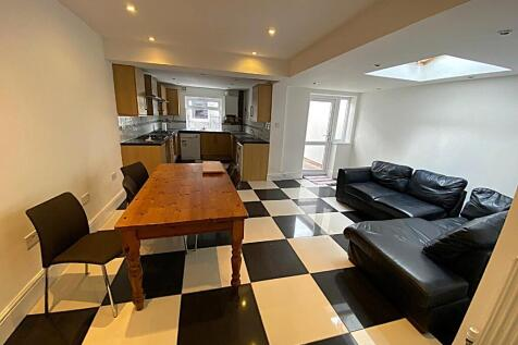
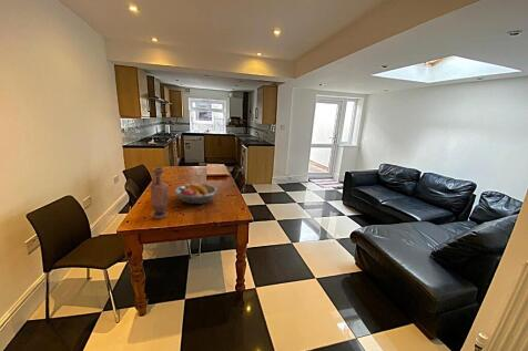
+ fruit bowl [174,183,219,205]
+ vase [149,166,170,220]
